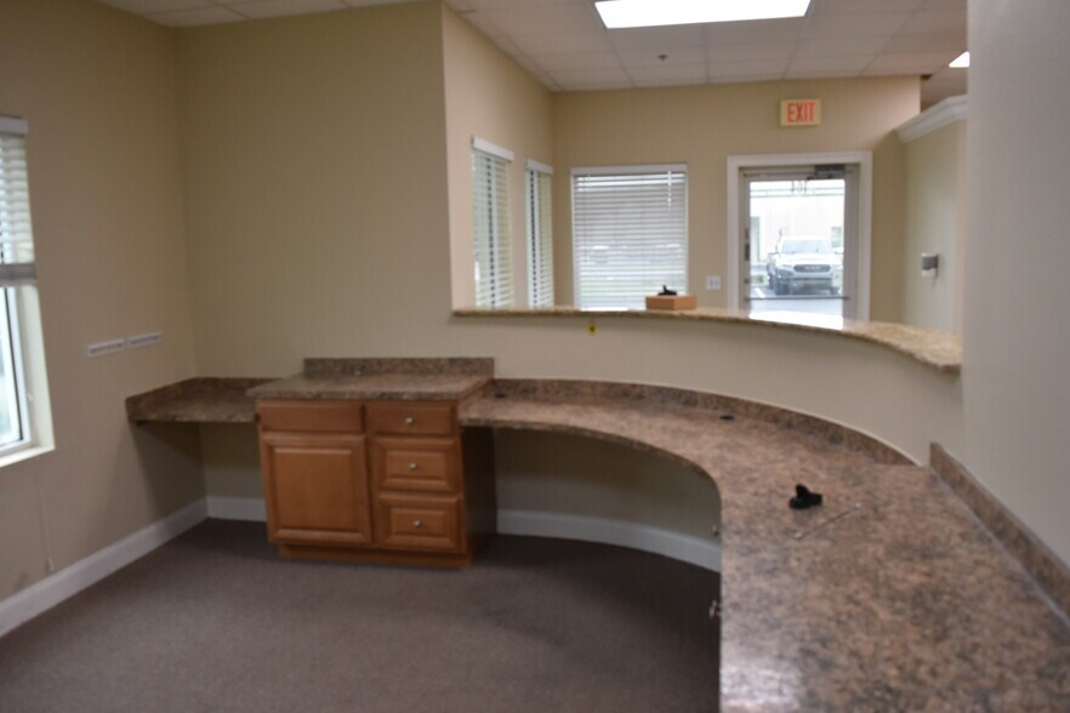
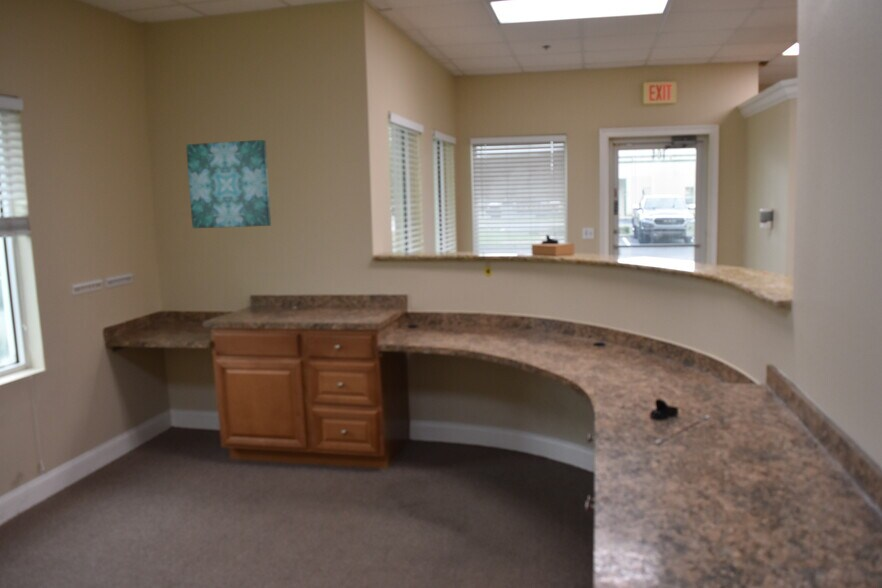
+ wall art [185,139,272,229]
